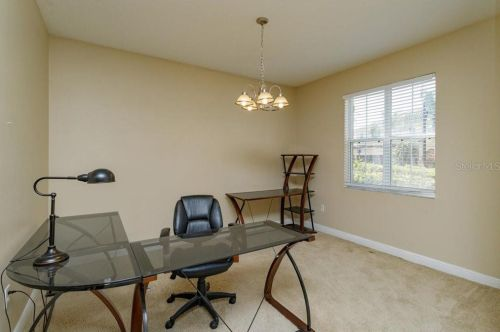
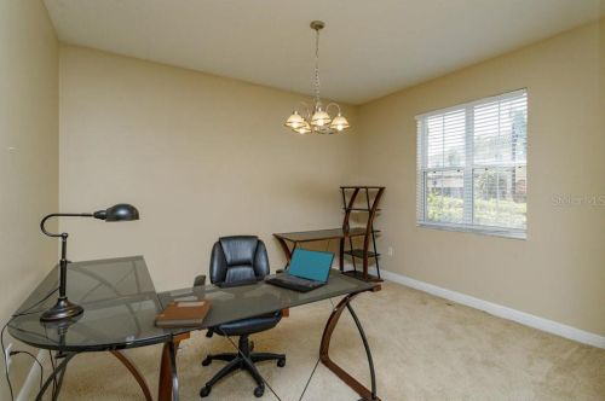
+ notebook [152,298,213,329]
+ laptop [263,246,336,294]
